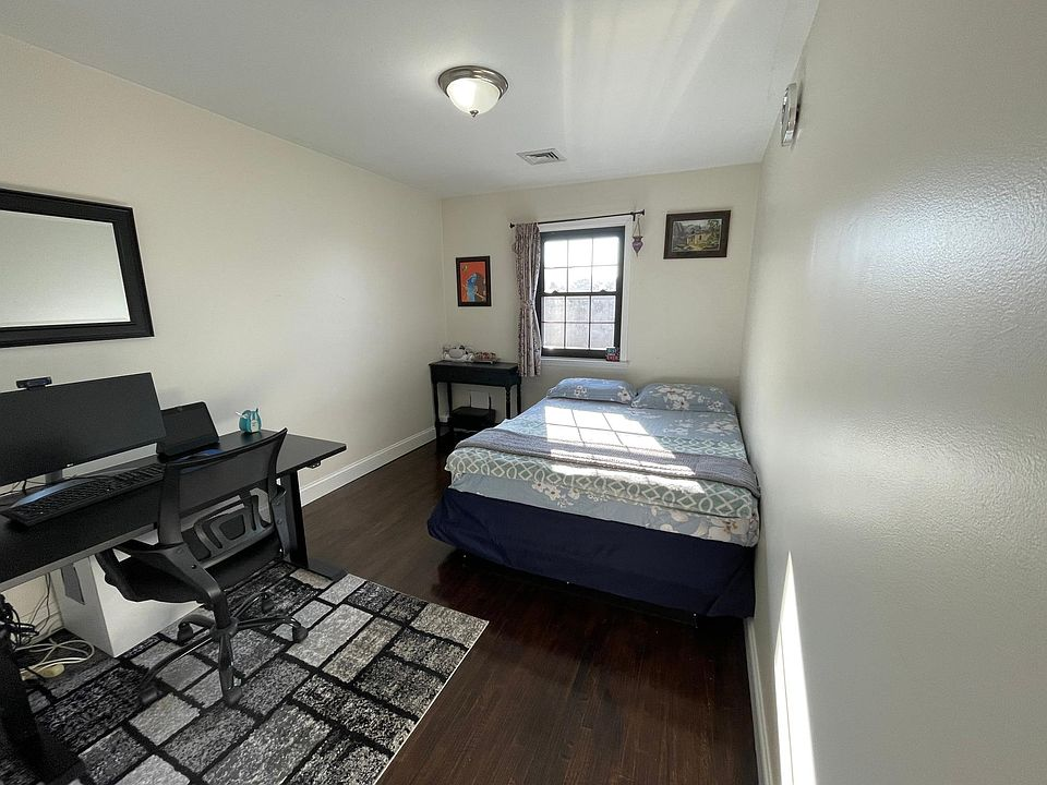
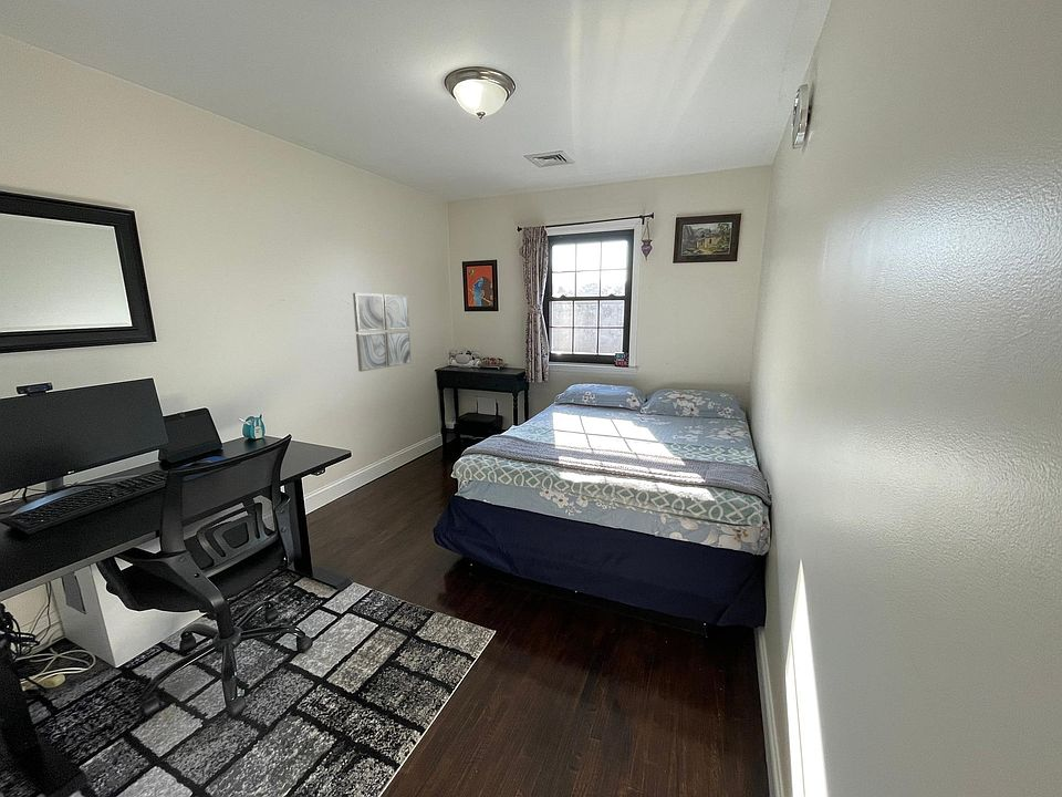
+ wall art [352,292,413,373]
